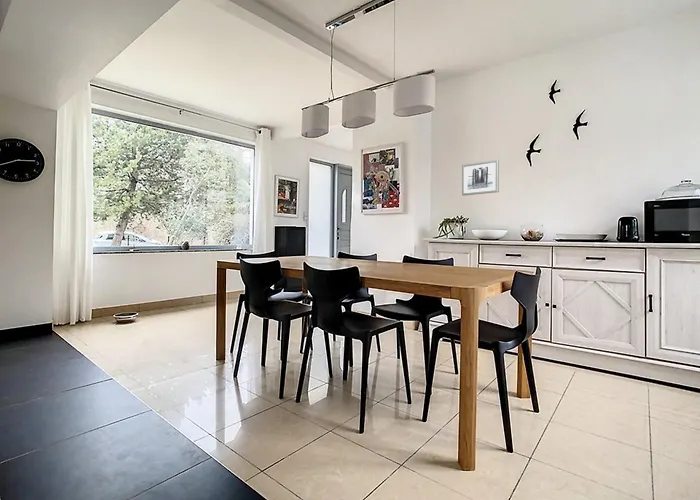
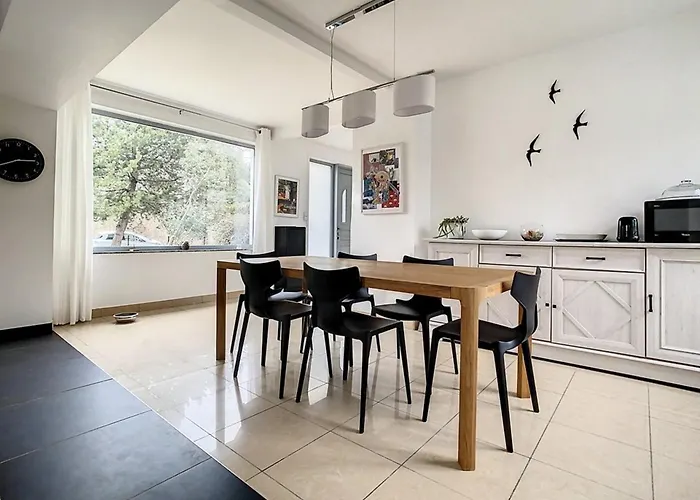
- wall art [461,158,500,196]
